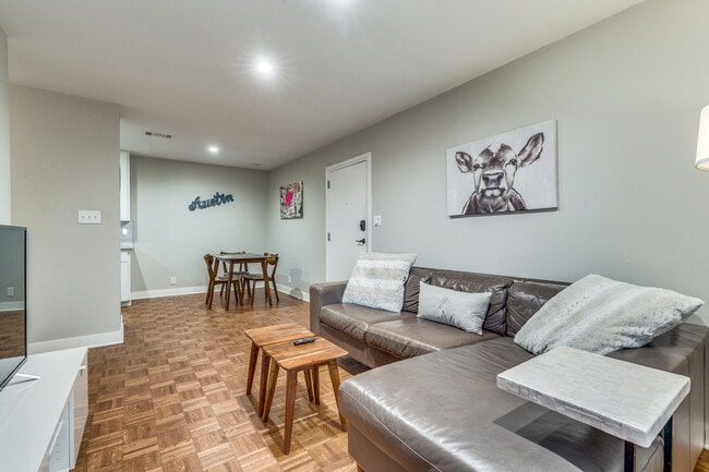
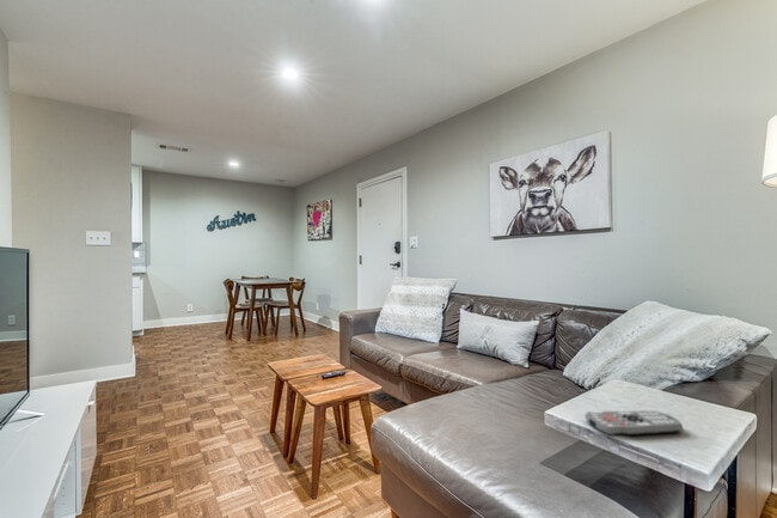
+ remote control [585,410,684,437]
